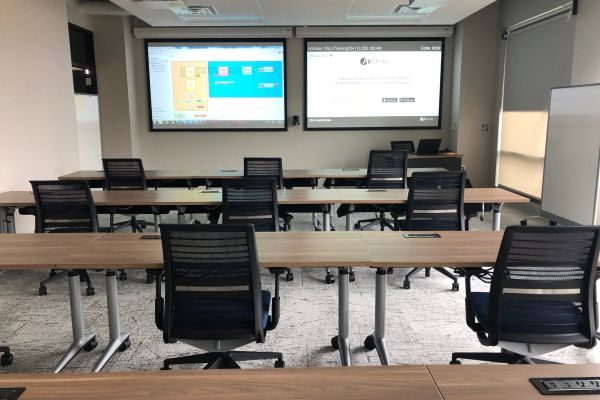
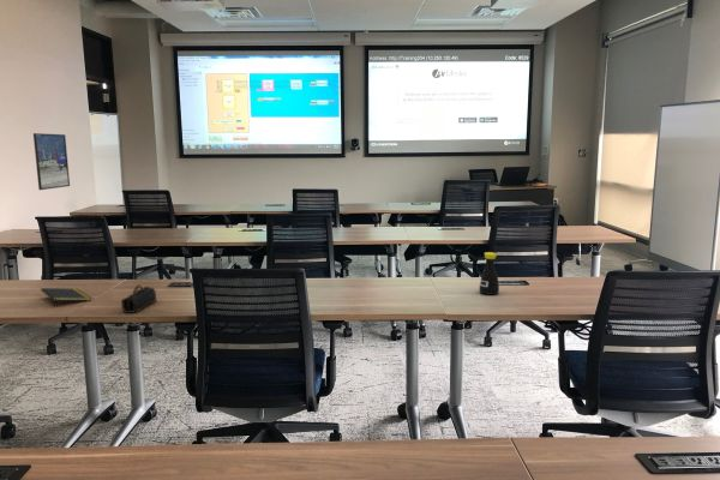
+ bottle [478,251,500,296]
+ pencil case [120,284,157,313]
+ notepad [40,287,92,308]
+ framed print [32,132,71,191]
